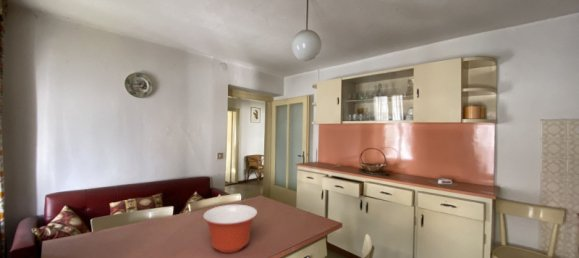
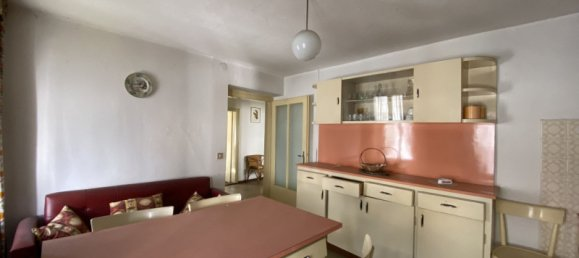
- mixing bowl [202,204,258,254]
